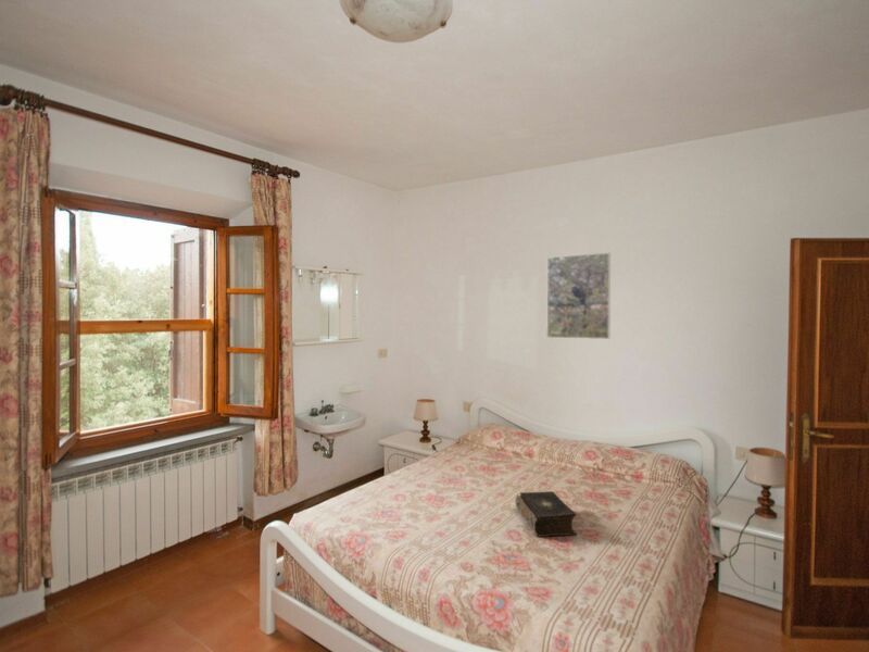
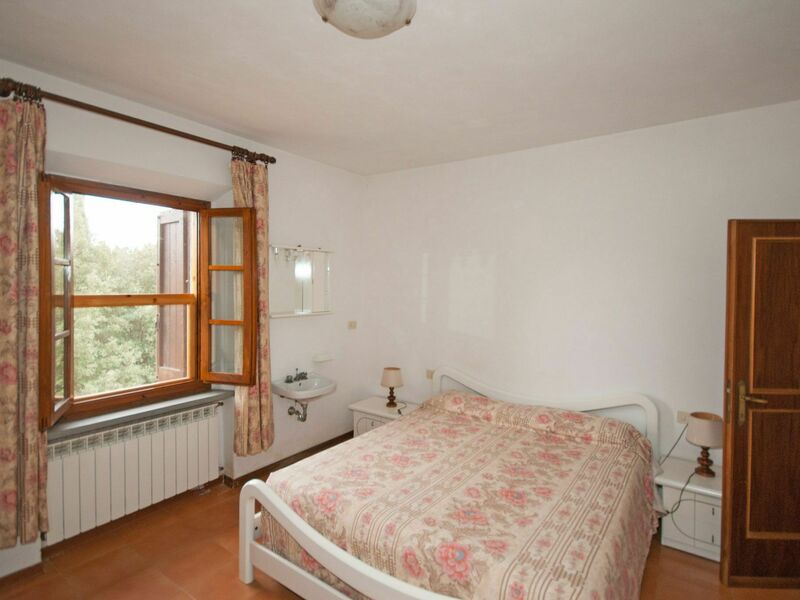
- book [515,490,578,538]
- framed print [545,252,612,340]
